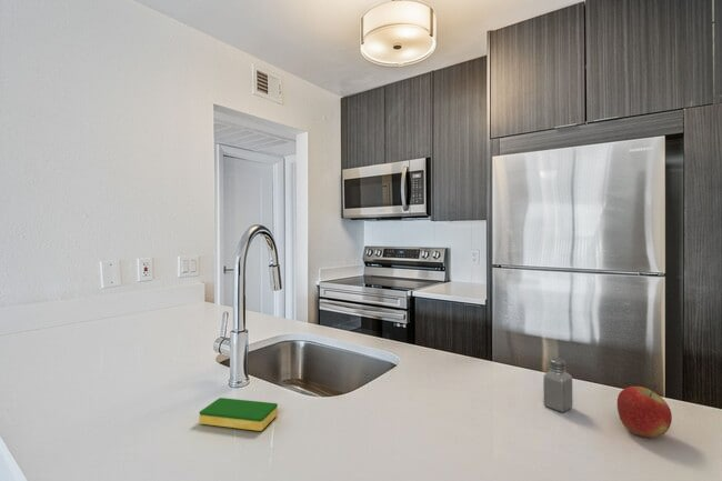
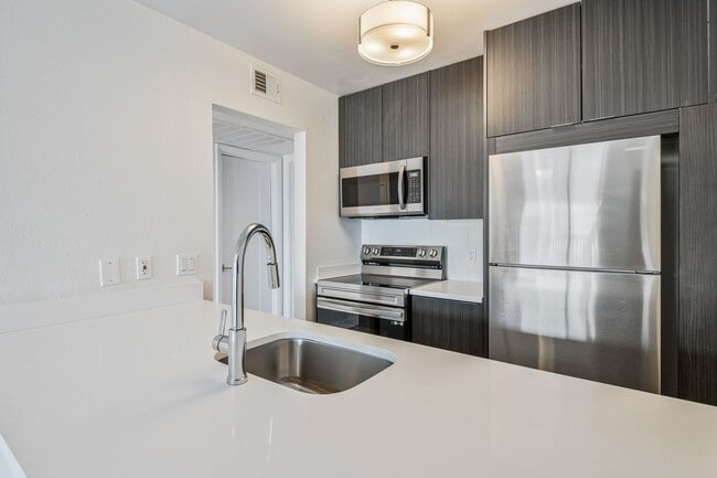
- dish sponge [199,397,279,432]
- saltshaker [542,357,573,413]
- apple [616,384,673,439]
